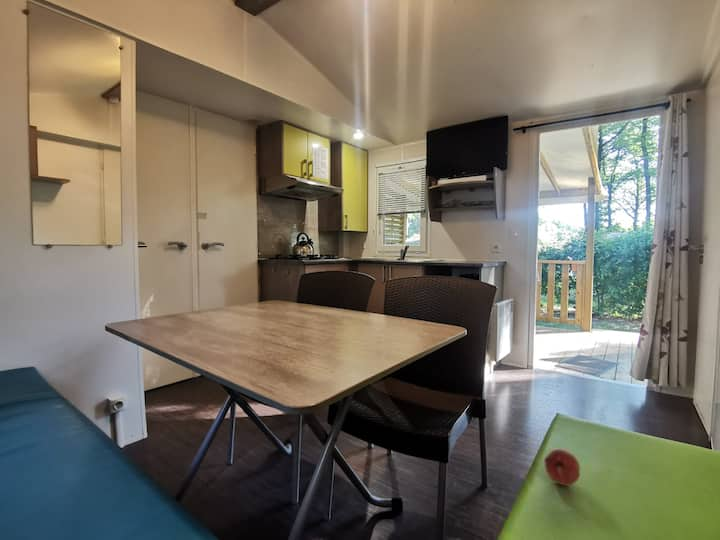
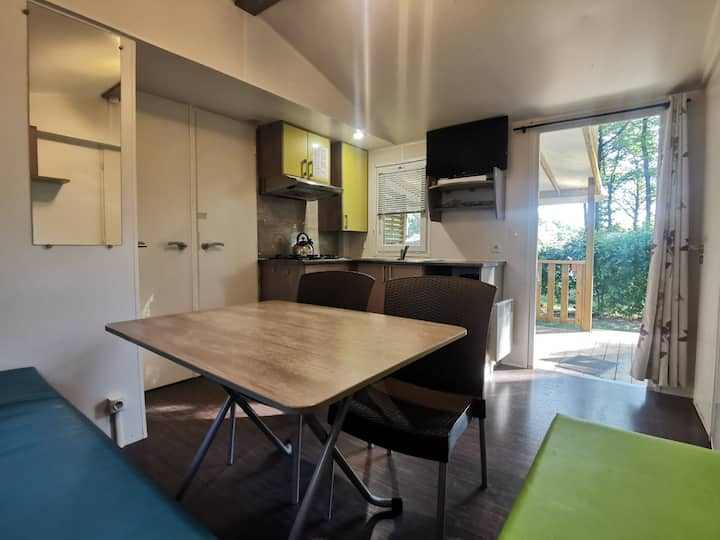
- fruit [543,448,581,487]
